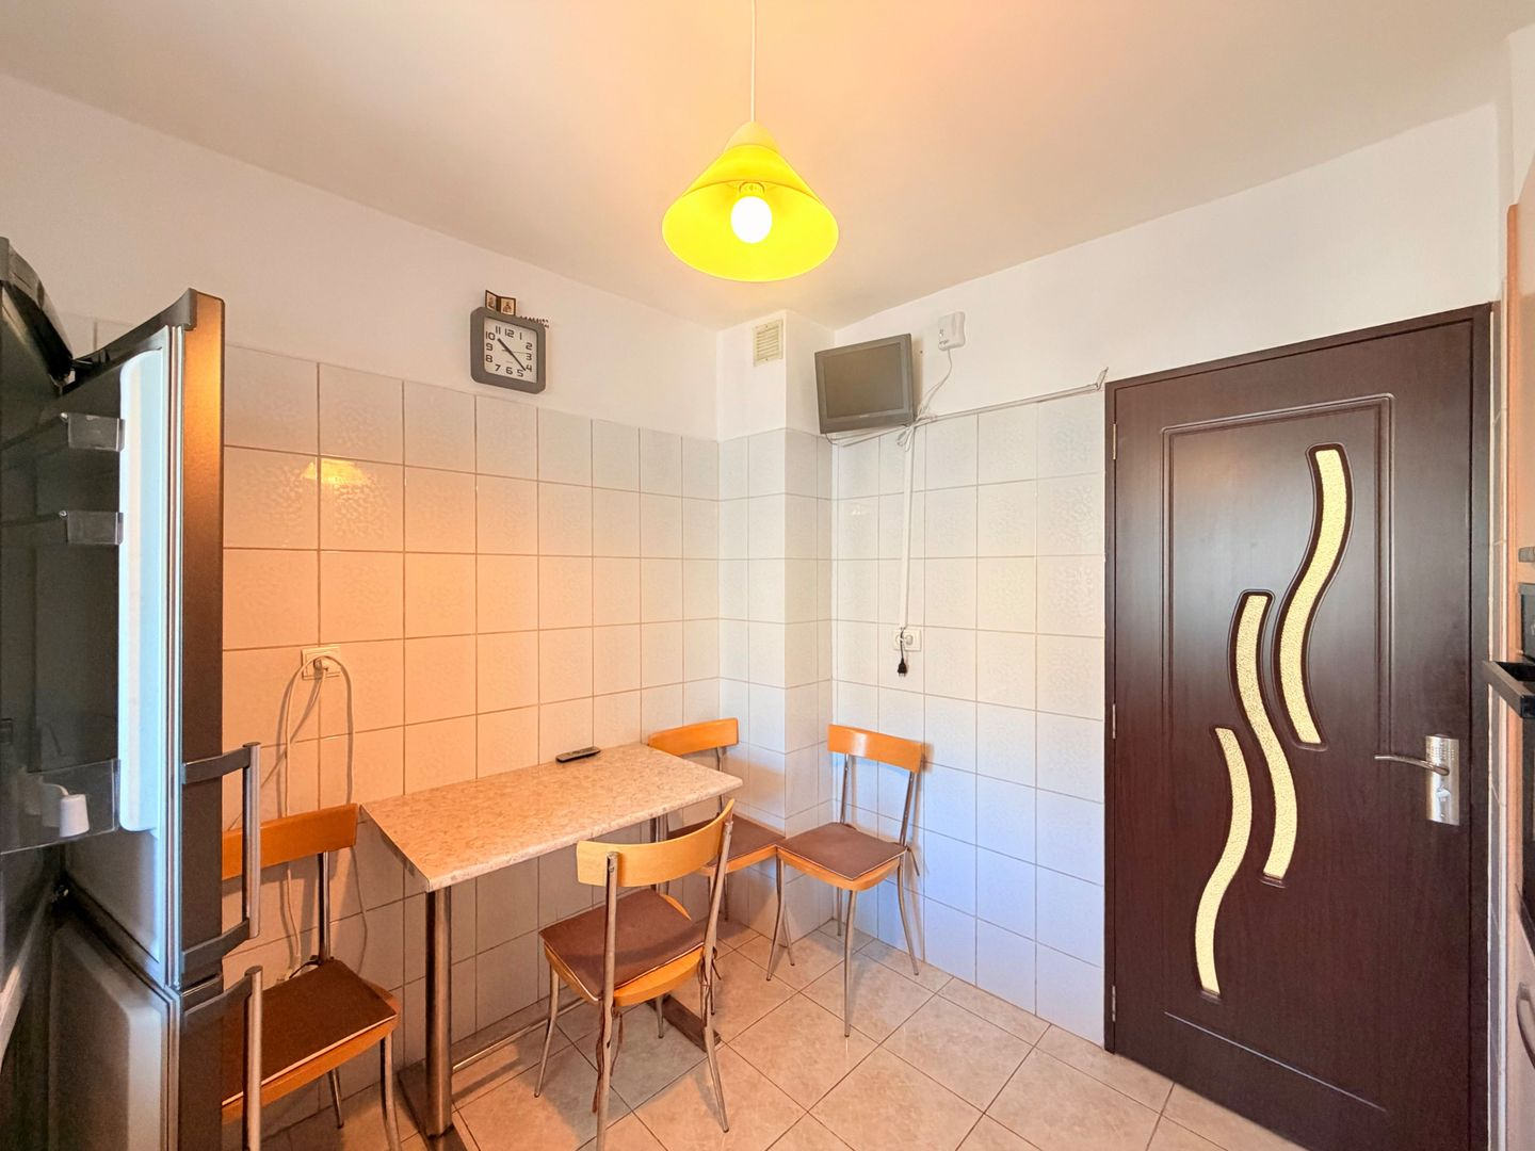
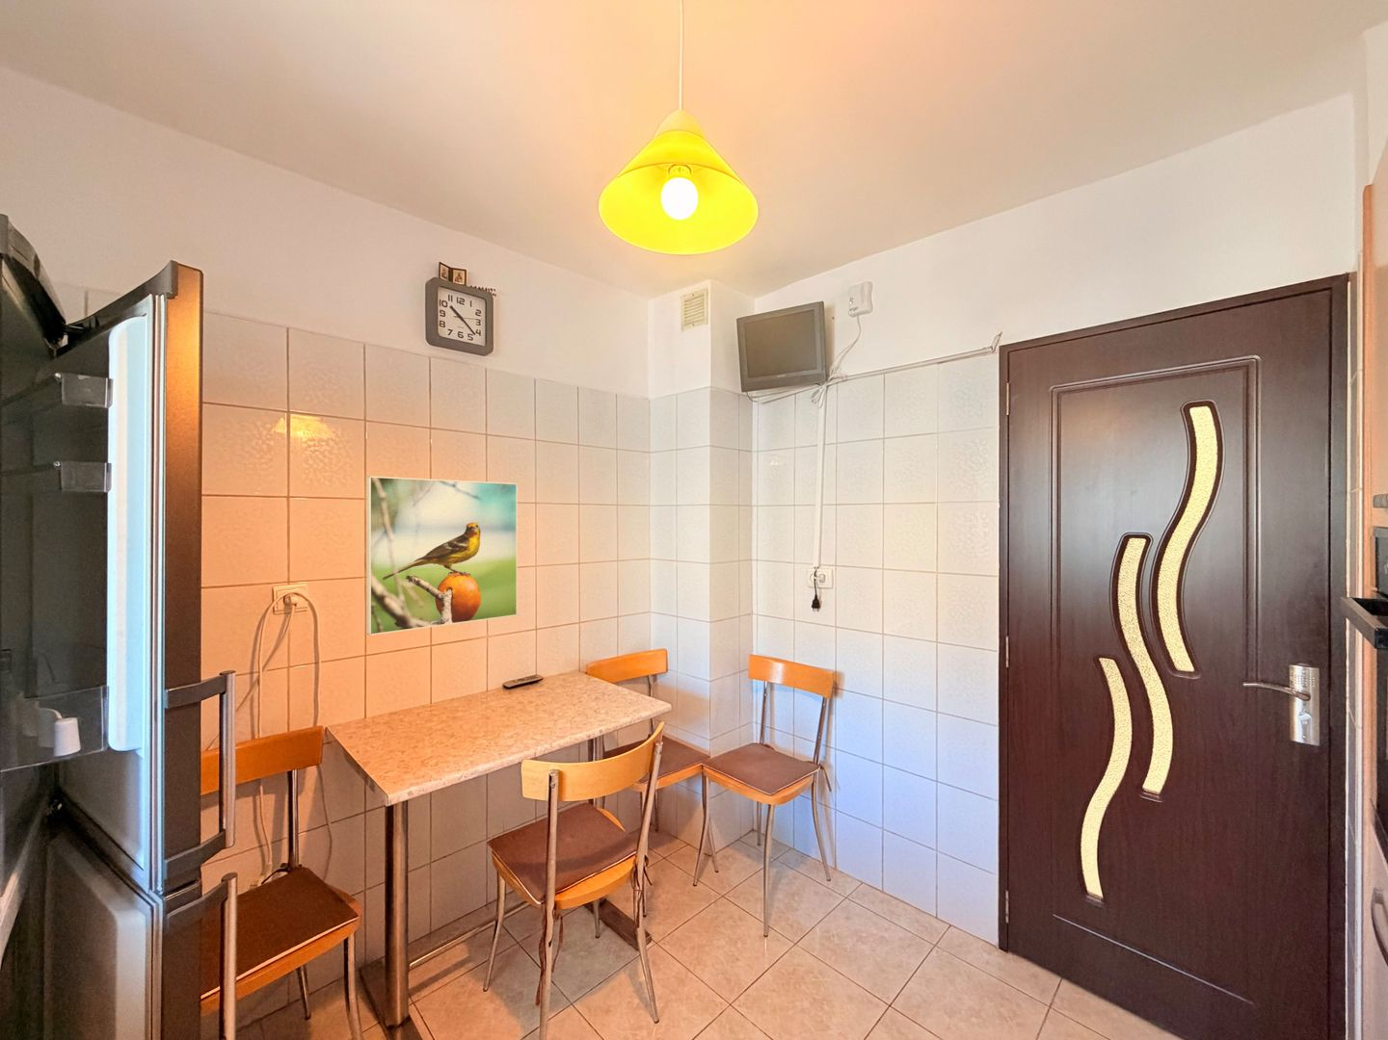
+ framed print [365,475,518,637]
